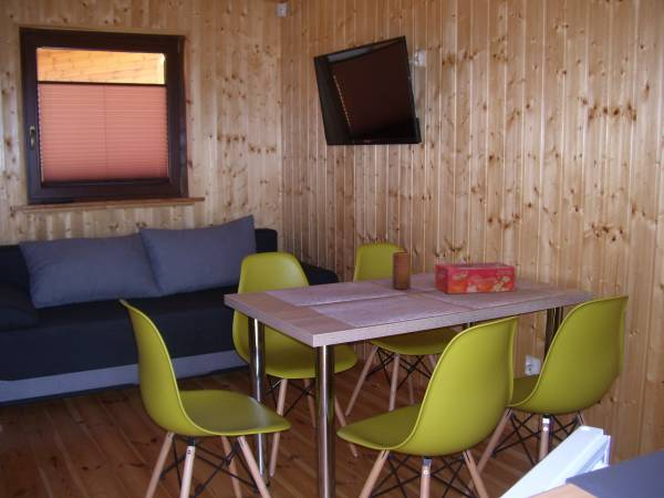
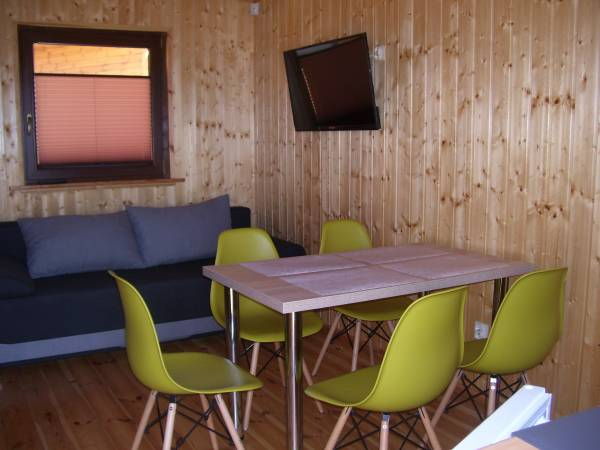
- tissue box [434,261,516,294]
- candle [392,251,412,290]
